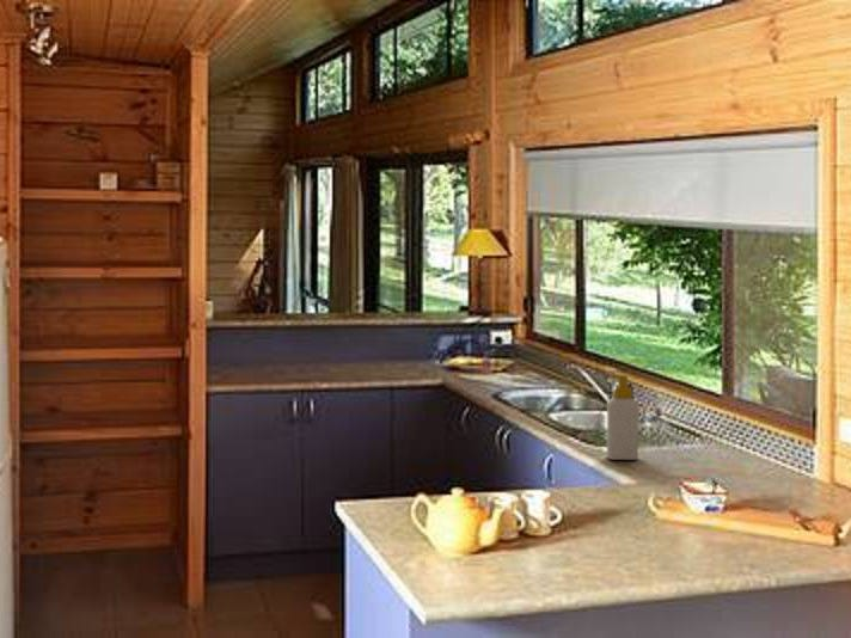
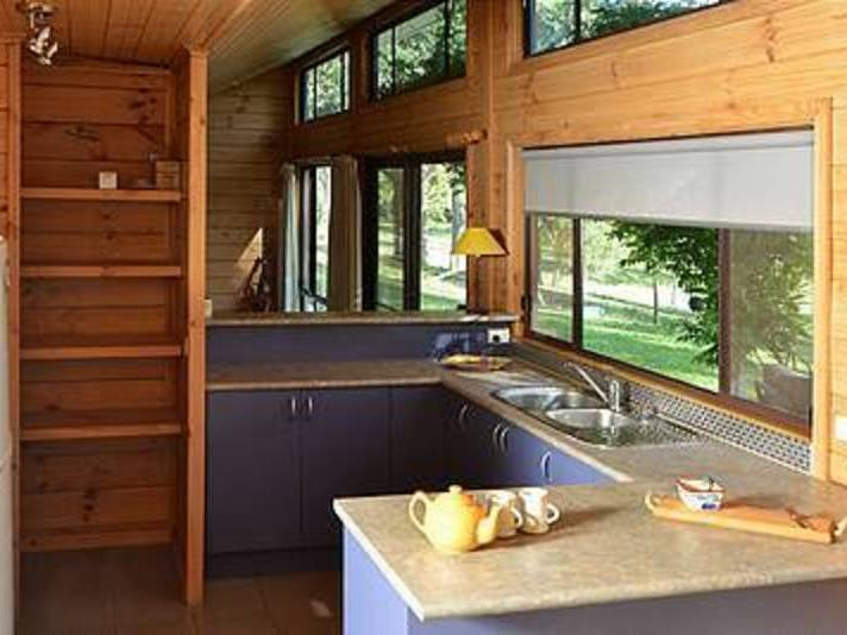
- soap bottle [606,374,639,461]
